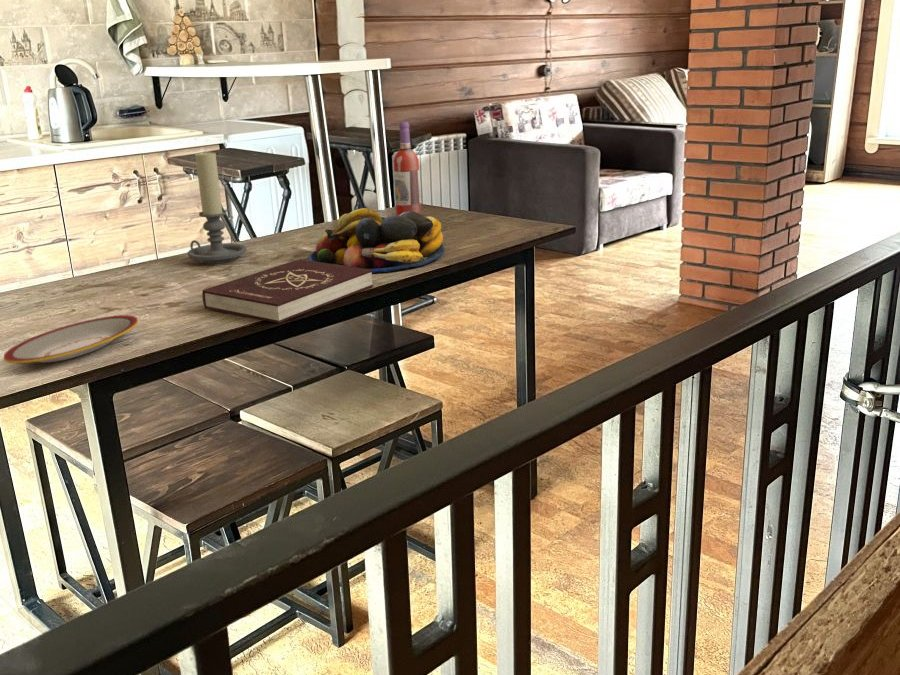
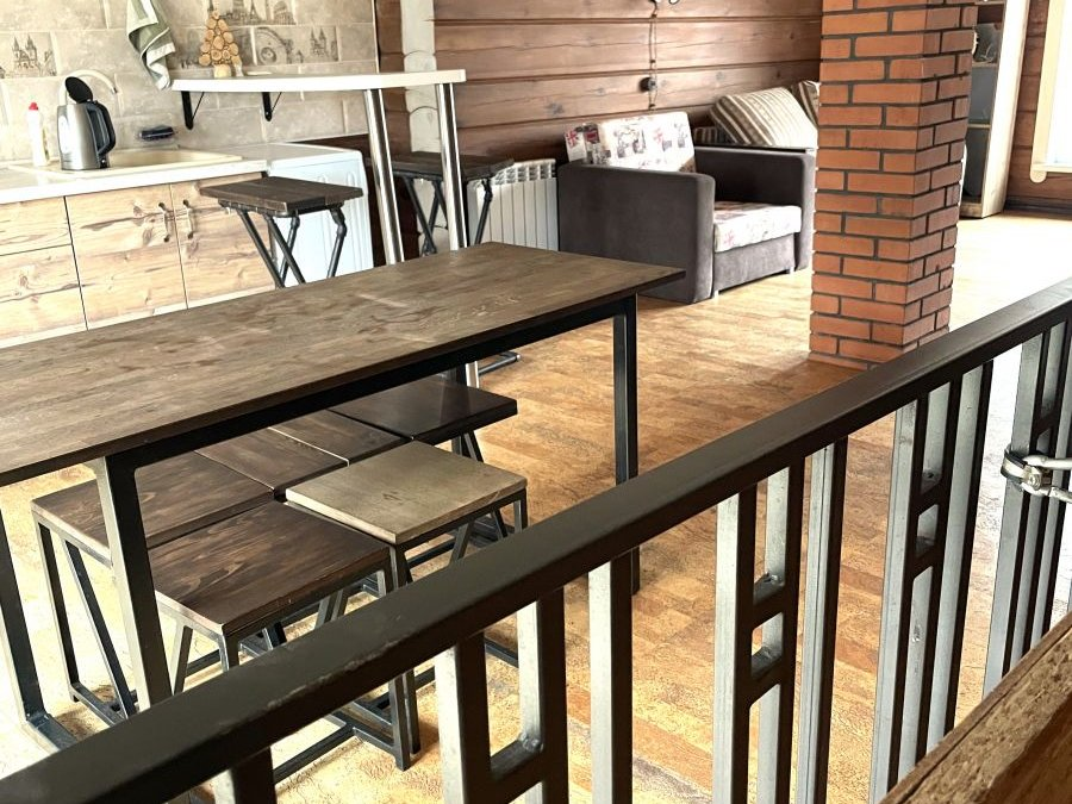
- candle holder [186,150,248,265]
- plate [3,314,139,364]
- fruit bowl [308,207,446,274]
- book [201,258,374,324]
- wine bottle [392,121,422,215]
